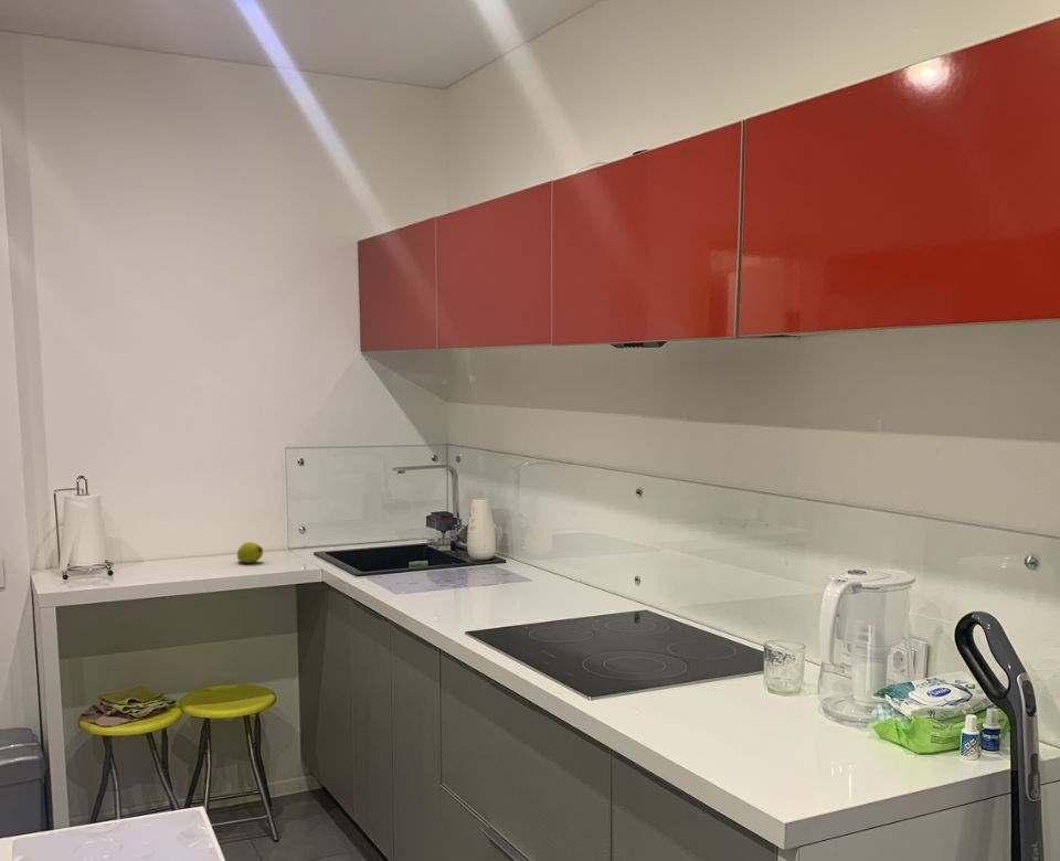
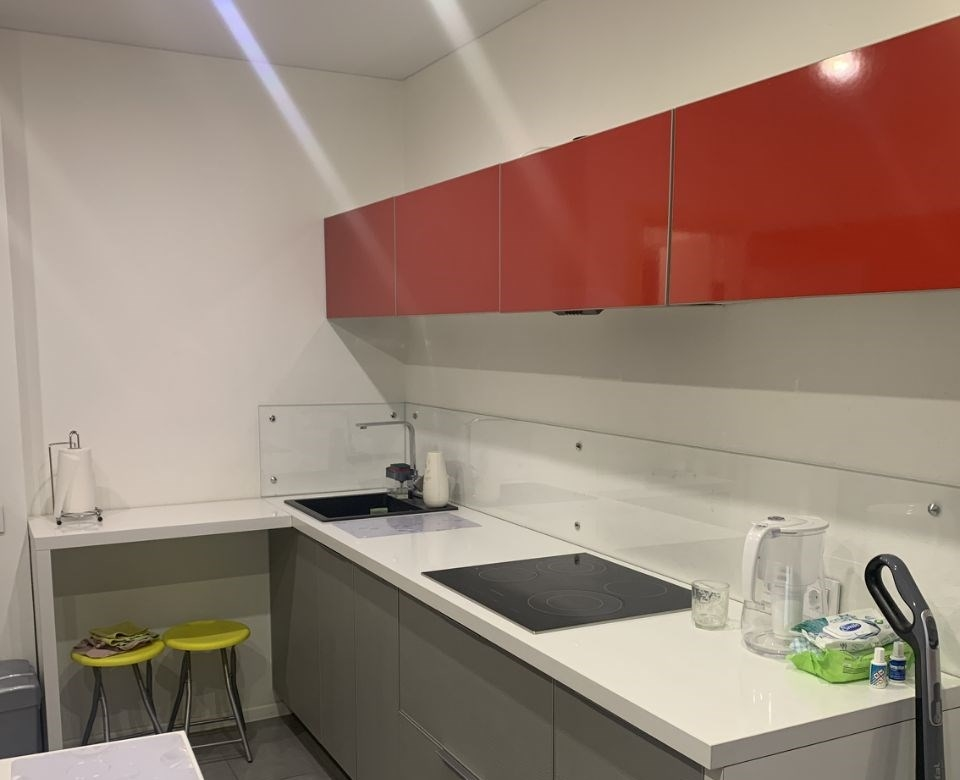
- fruit [236,541,264,564]
